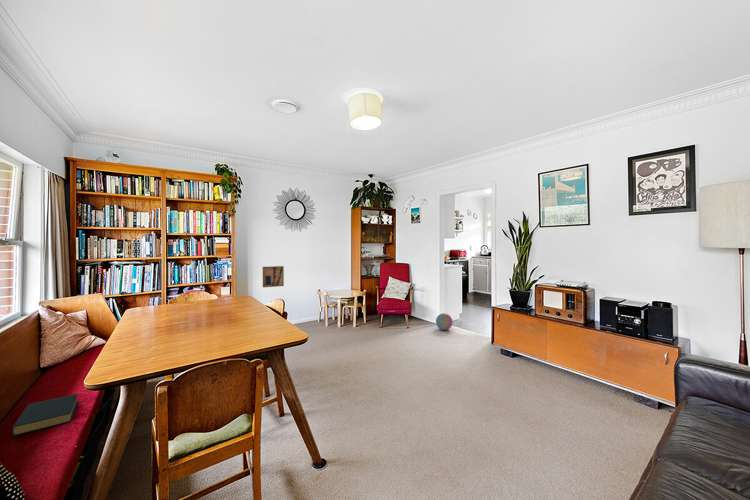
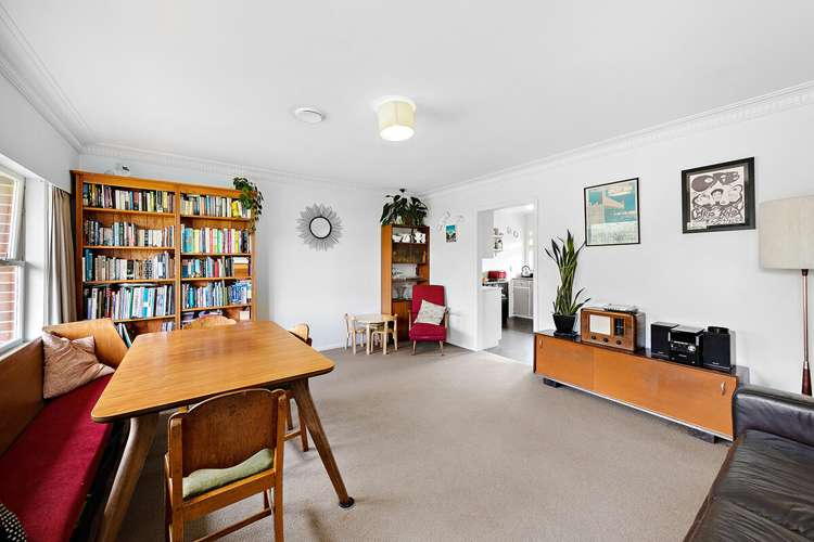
- wall art [262,265,285,288]
- hardback book [11,393,79,437]
- ball [435,312,454,331]
